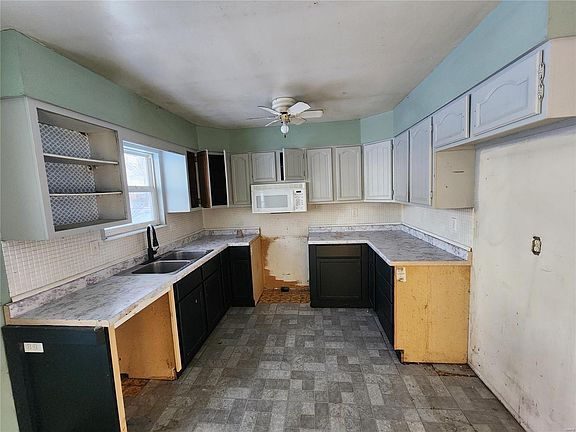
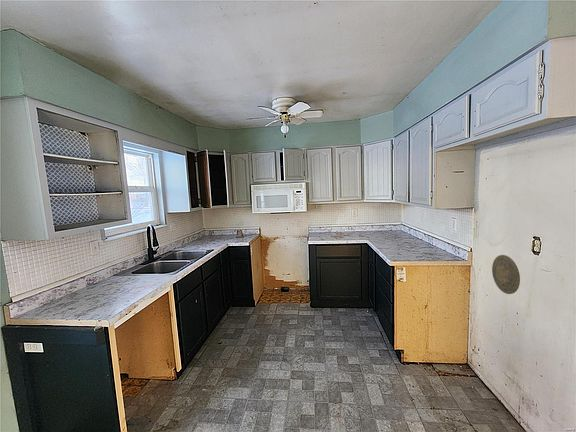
+ decorative plate [491,254,521,295]
